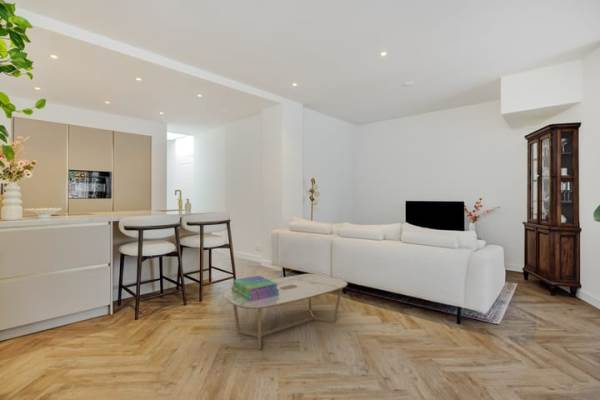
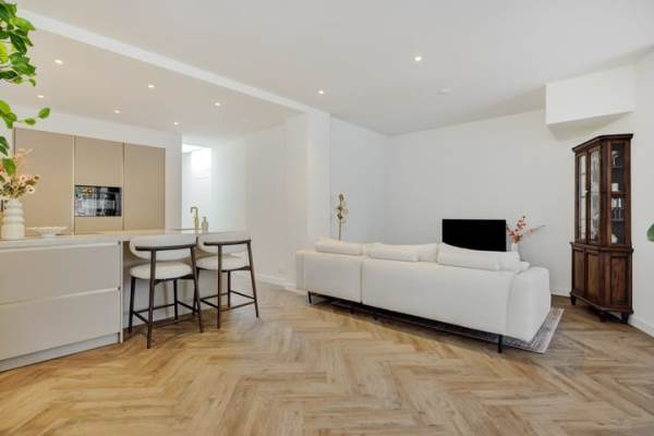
- coffee table [221,273,349,351]
- stack of books [231,275,280,301]
